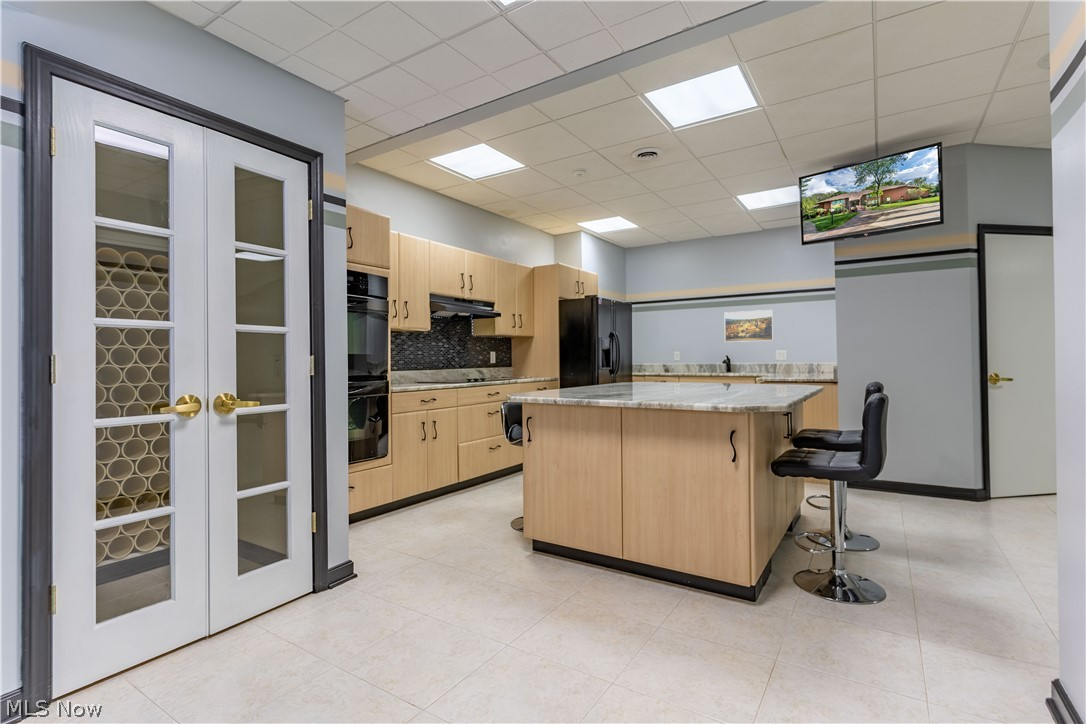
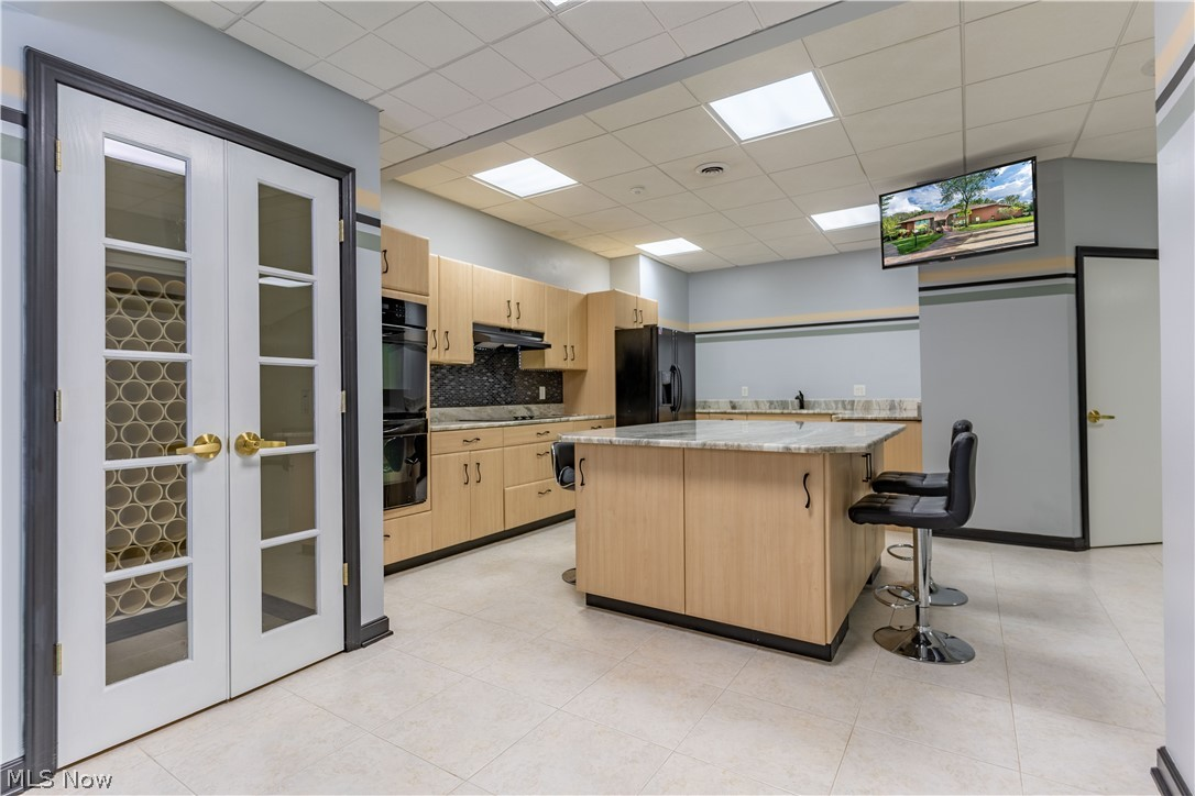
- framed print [724,309,774,343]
